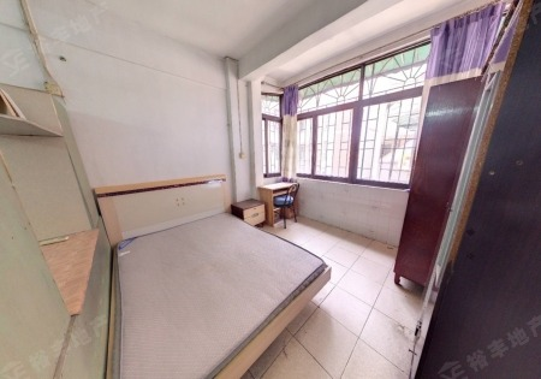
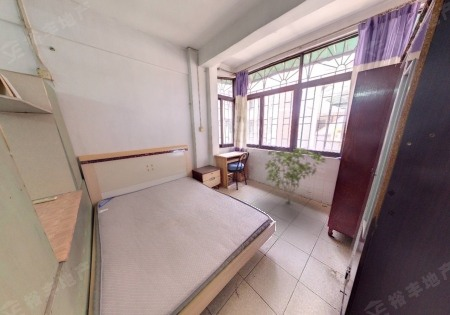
+ shrub [264,146,327,204]
